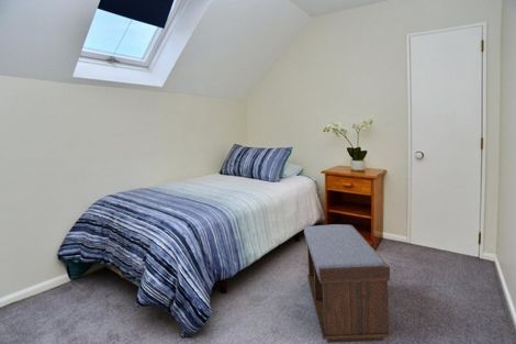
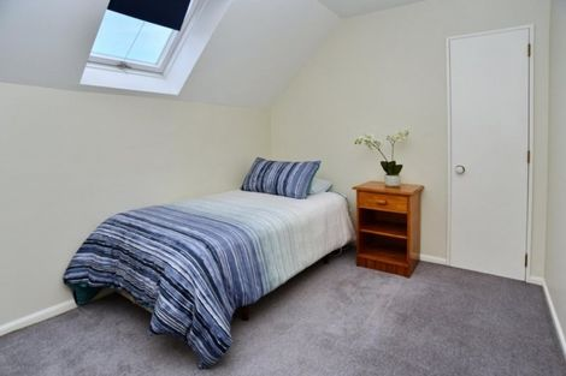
- bench [303,223,392,344]
